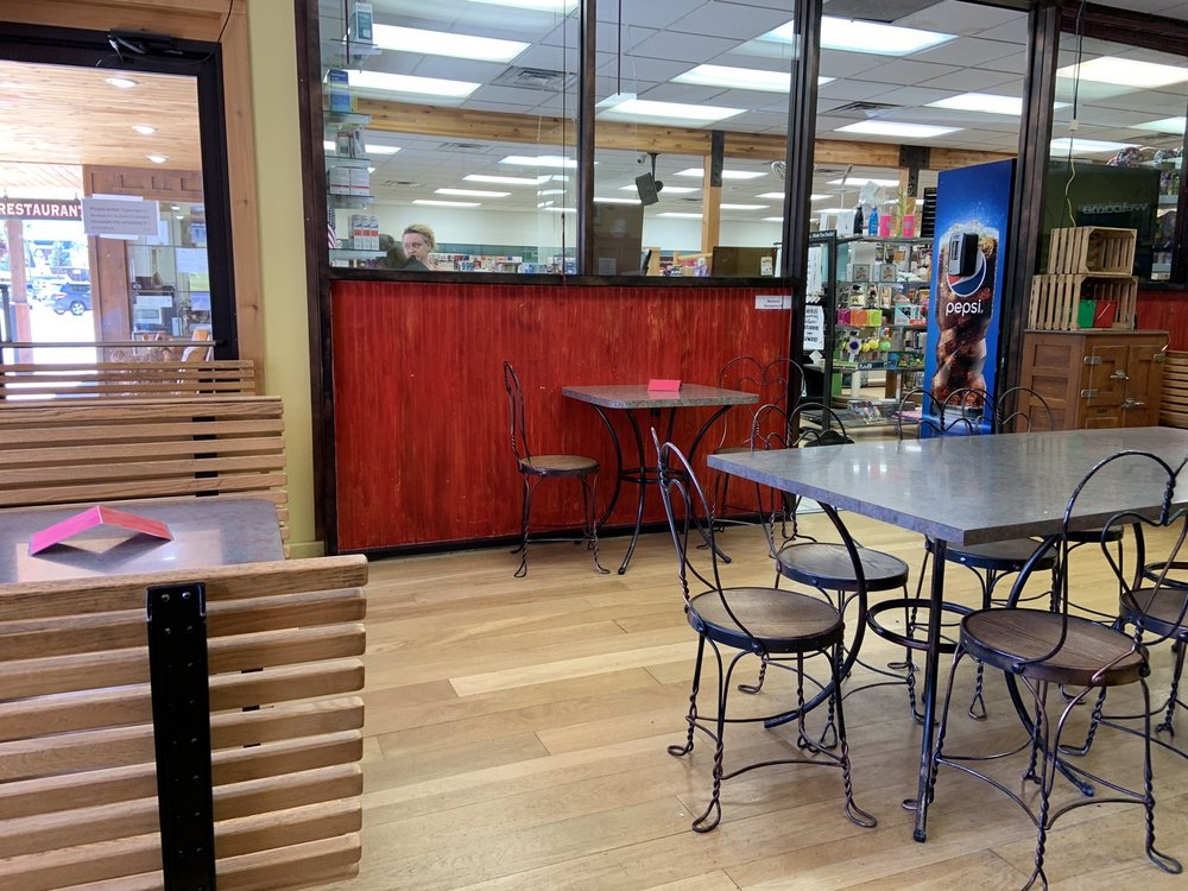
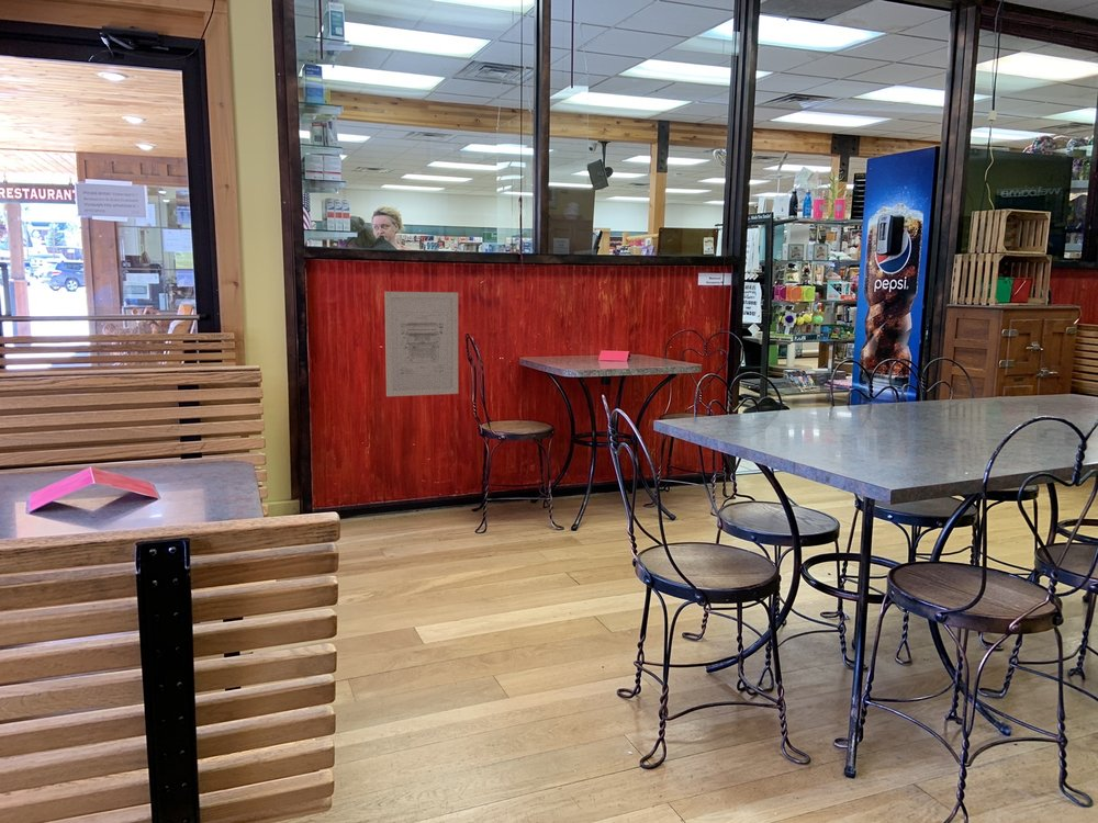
+ wall art [384,291,459,397]
